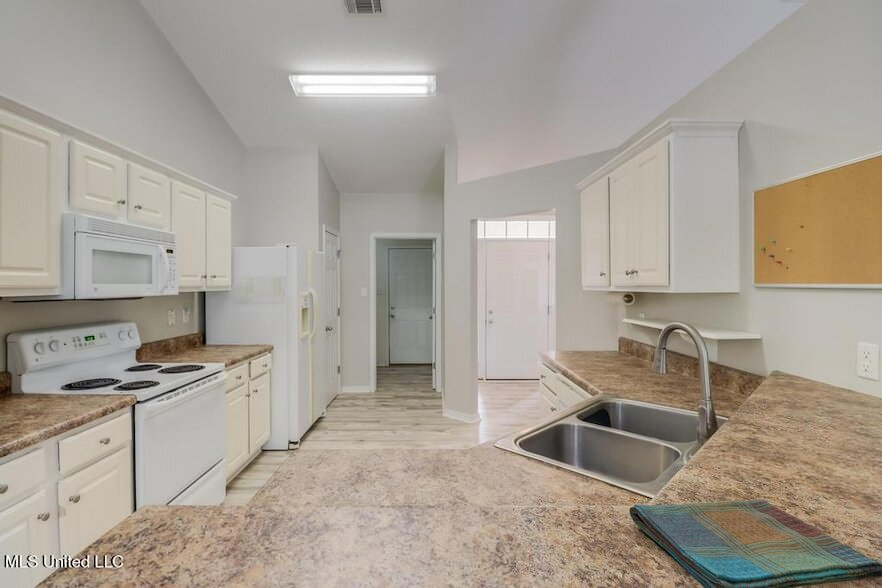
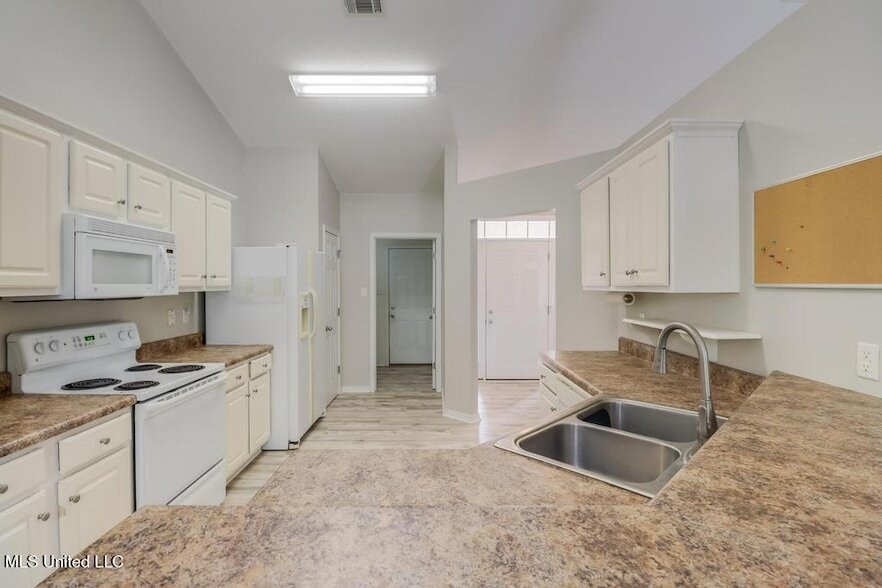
- dish towel [628,498,882,588]
